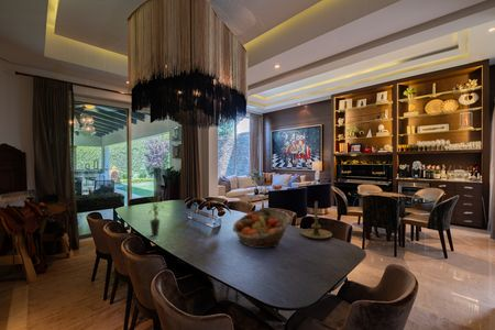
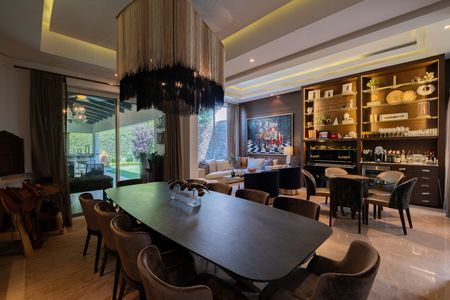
- candle holder [300,200,333,240]
- fruit basket [231,208,293,250]
- potted plant [146,191,166,237]
